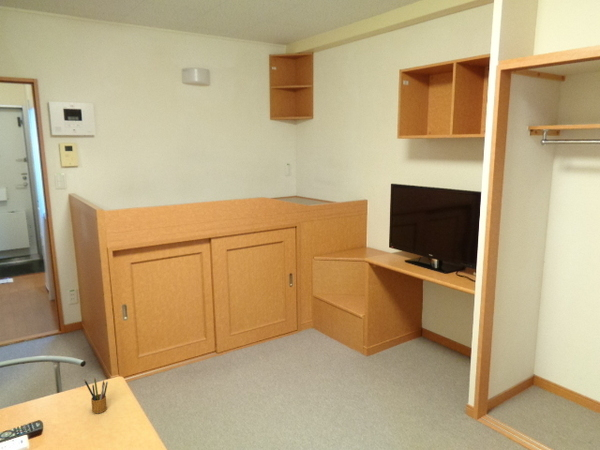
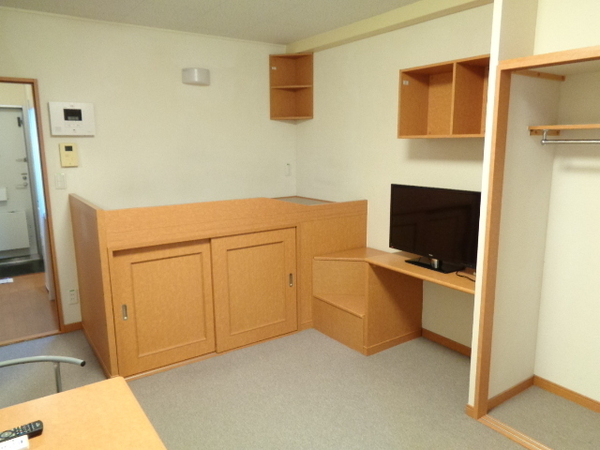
- pencil box [83,377,109,414]
